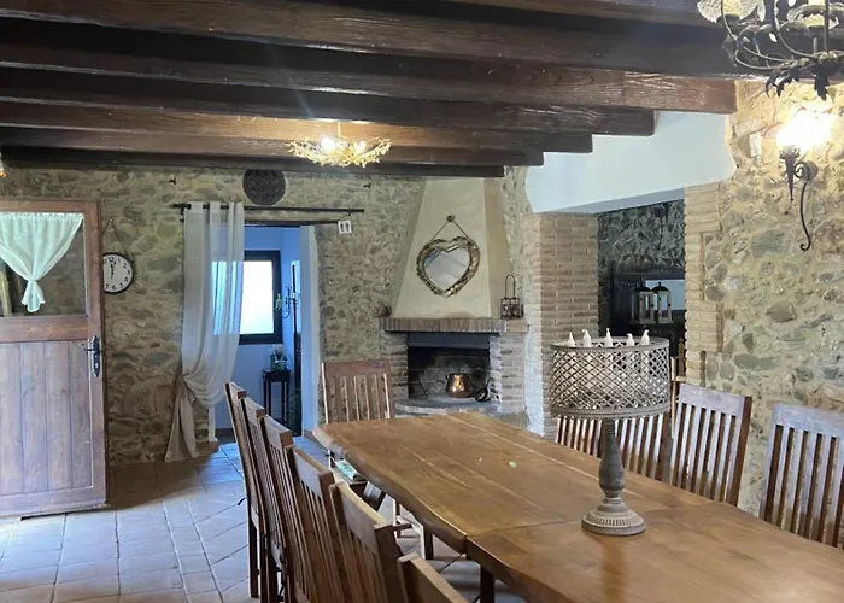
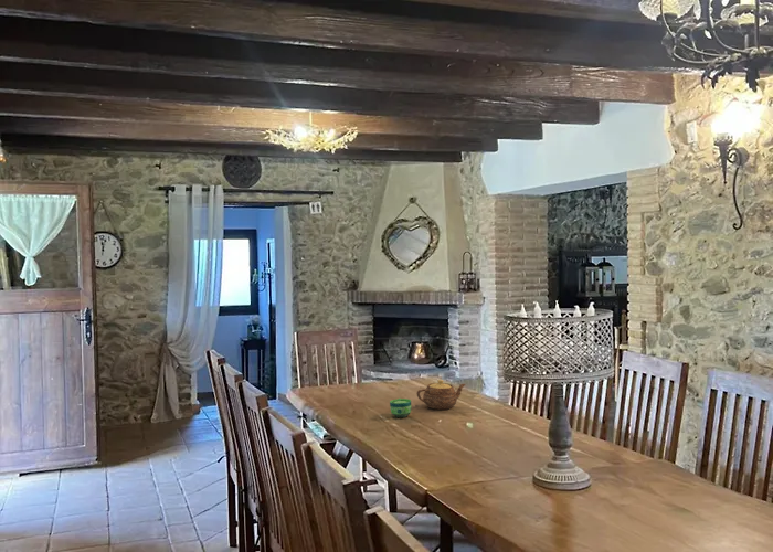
+ cup [389,397,412,418]
+ teapot [415,379,466,411]
